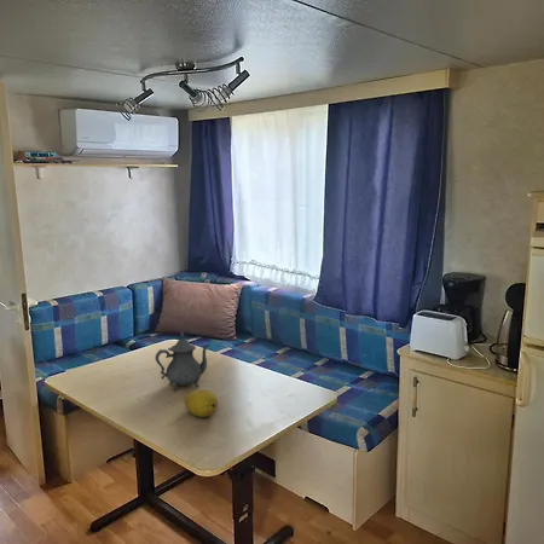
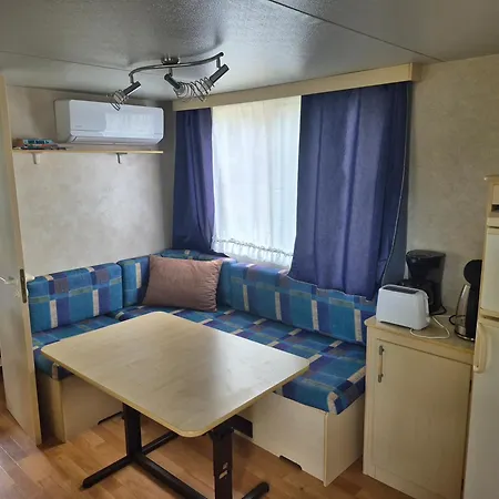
- fruit [183,388,219,418]
- teapot [155,330,212,392]
